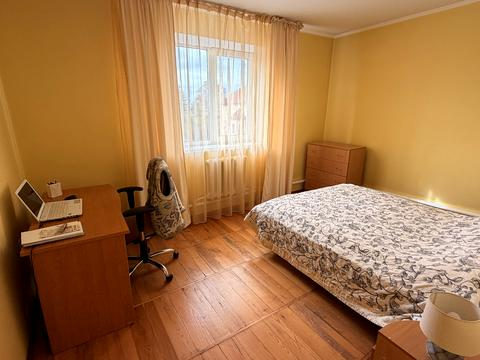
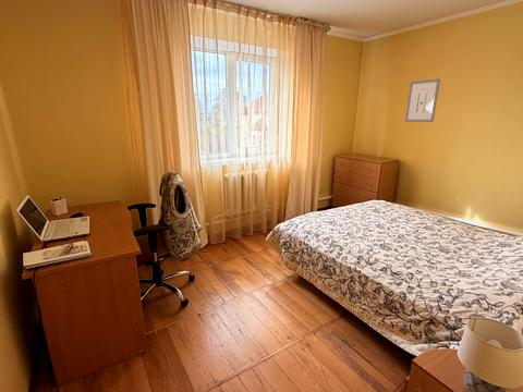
+ wall art [404,77,441,123]
